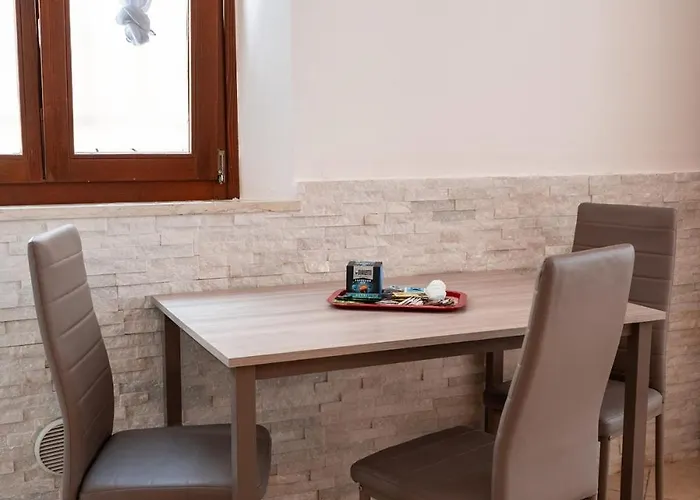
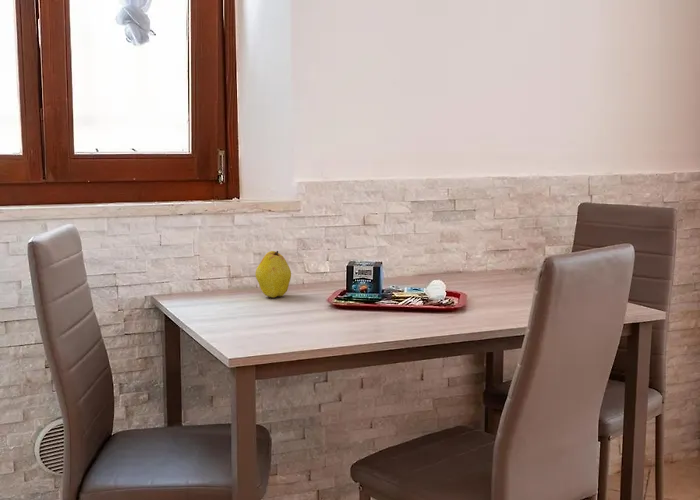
+ fruit [255,250,292,299]
